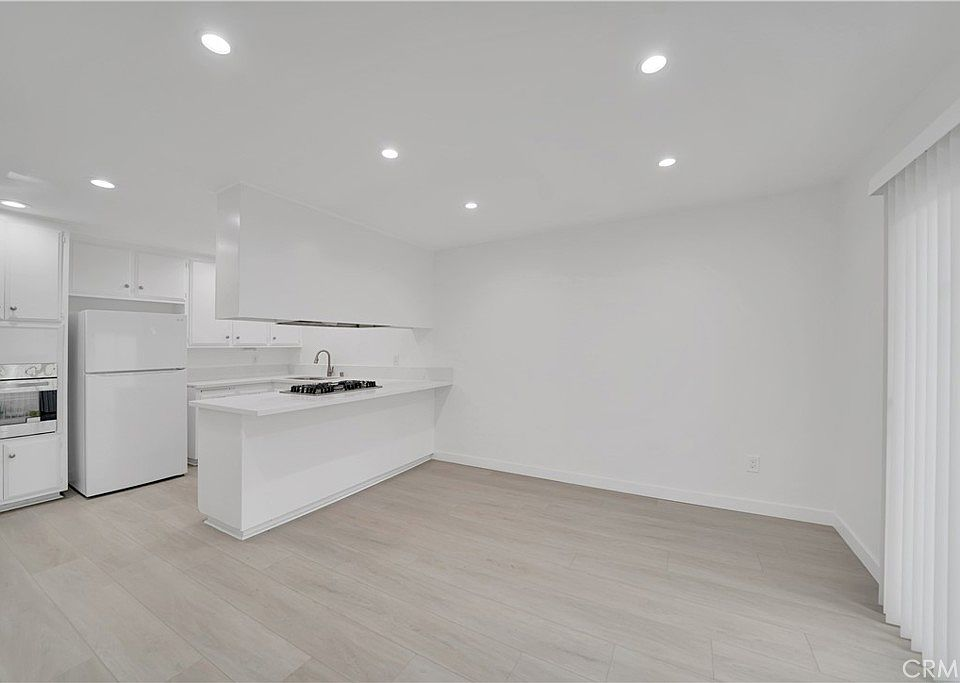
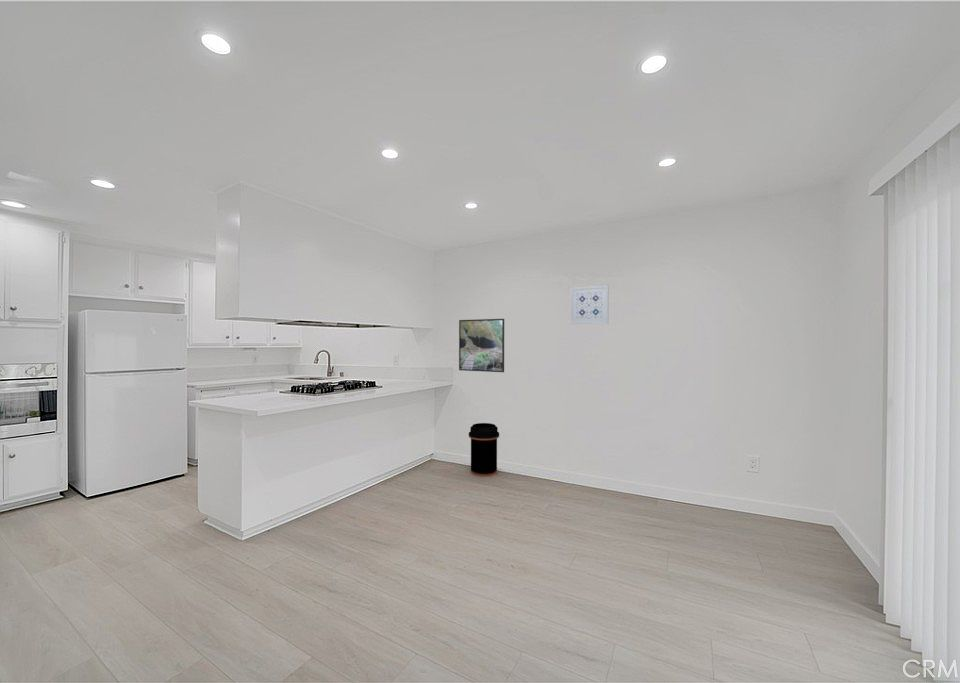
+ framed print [458,318,505,373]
+ wall art [570,284,609,325]
+ trash can [468,422,500,478]
